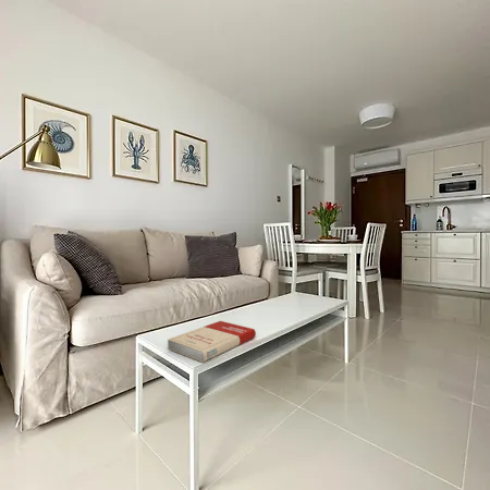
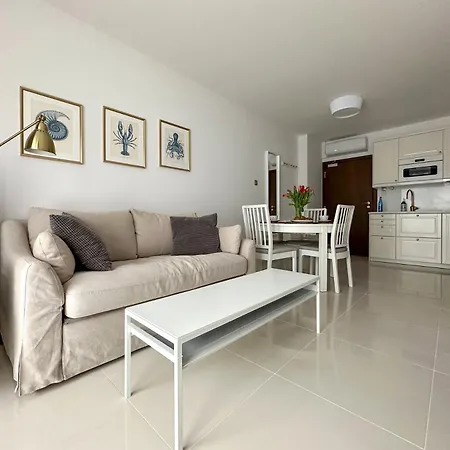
- book [167,320,257,363]
